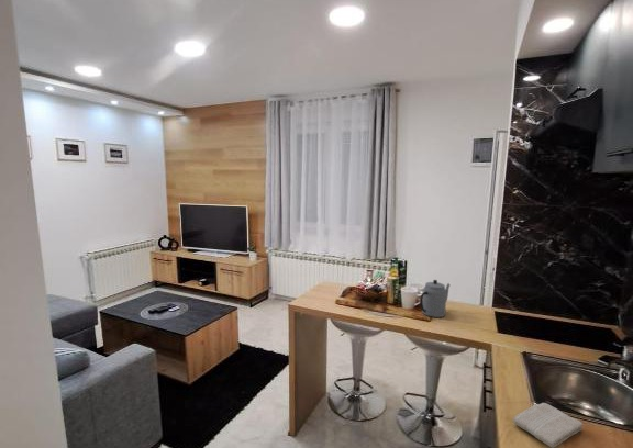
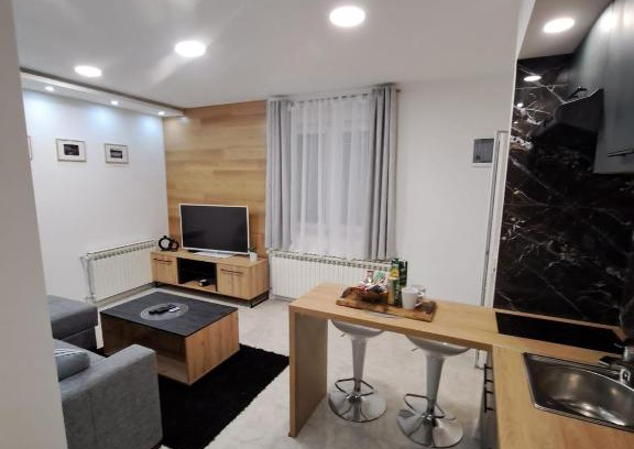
- washcloth [512,402,584,448]
- teapot [419,279,452,318]
